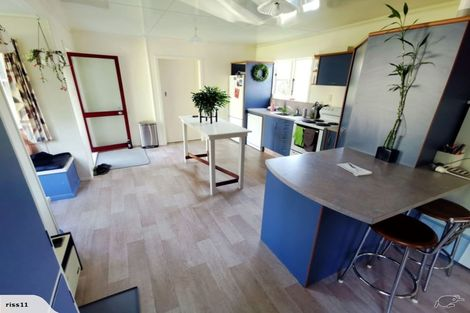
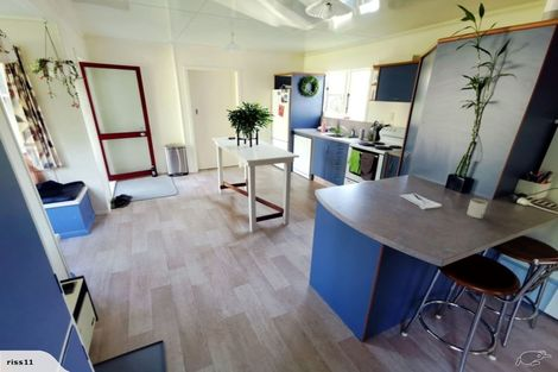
+ mug [465,197,489,219]
